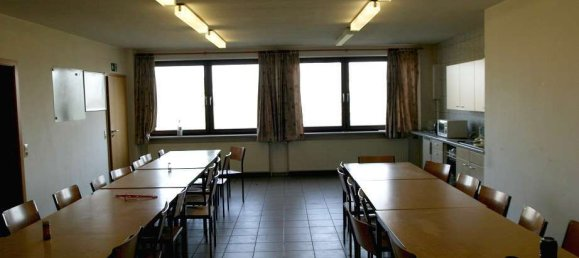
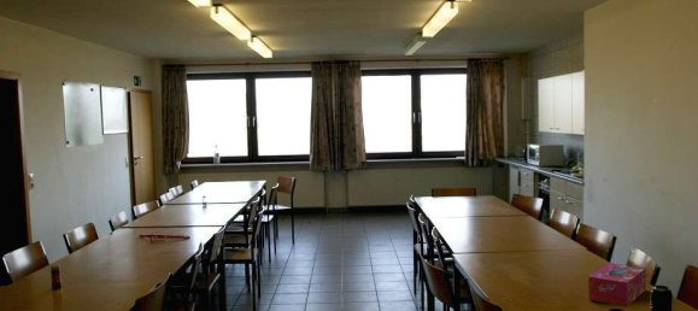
+ tissue box [587,262,647,307]
